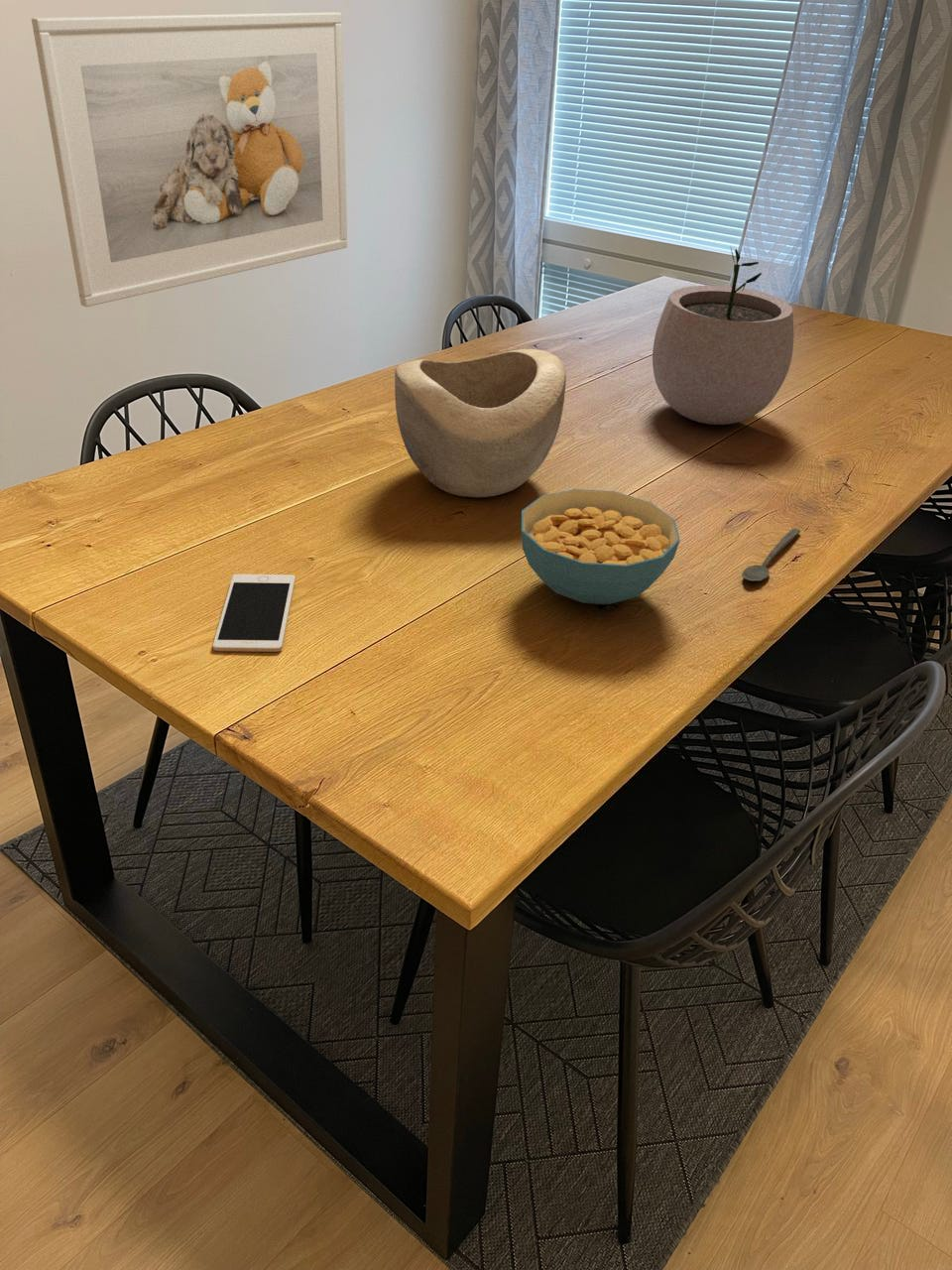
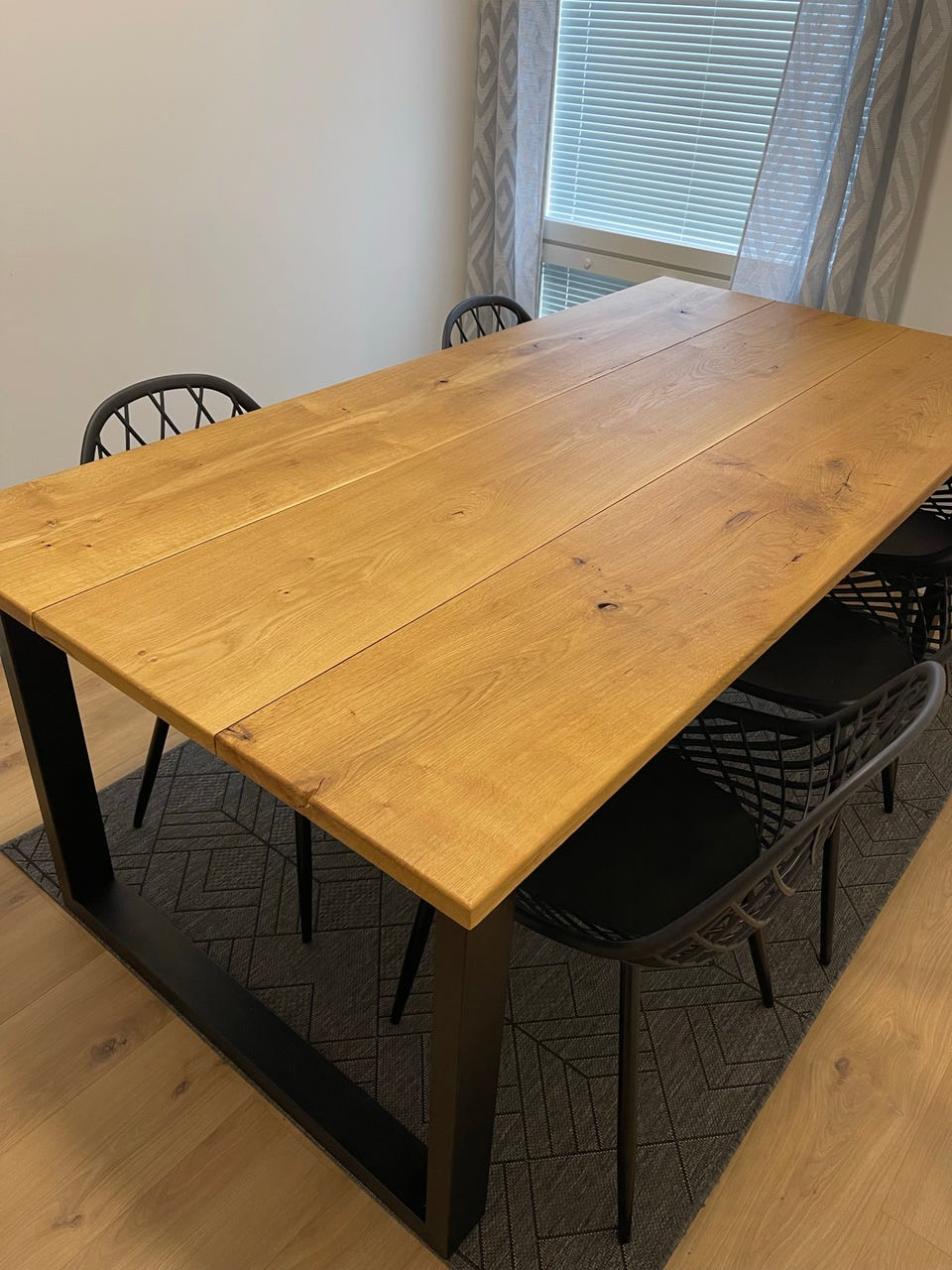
- cereal bowl [521,488,681,605]
- spoon [741,527,801,582]
- plant pot [652,246,794,426]
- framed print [31,11,348,308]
- cell phone [212,573,297,653]
- decorative bowl [394,348,567,498]
